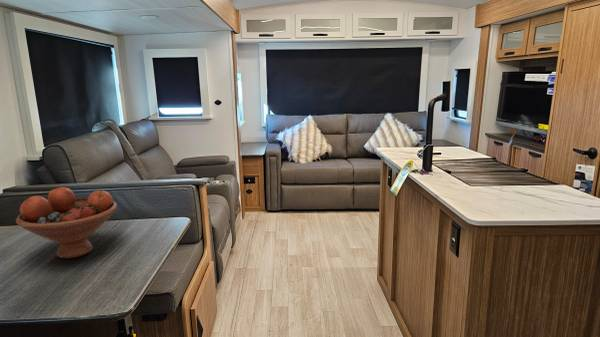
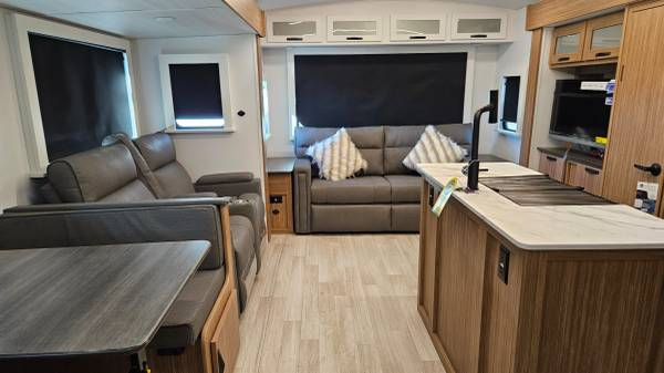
- fruit bowl [15,186,118,259]
